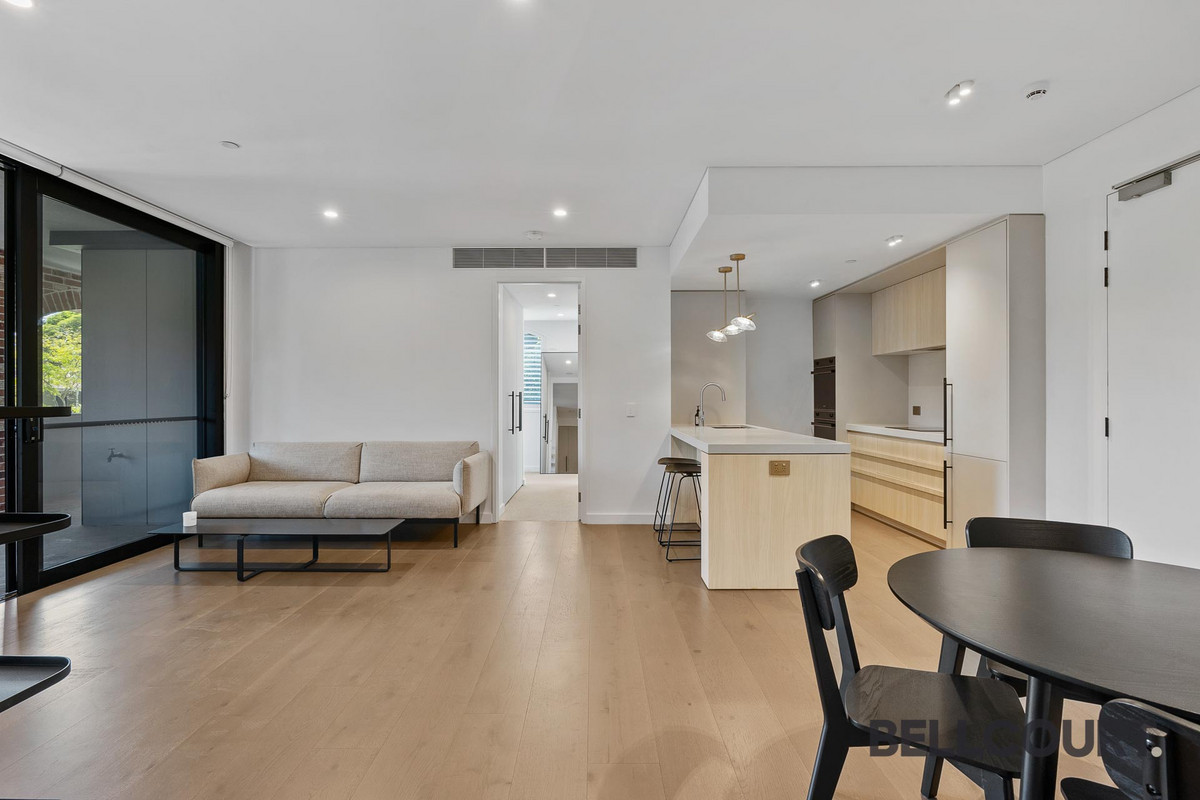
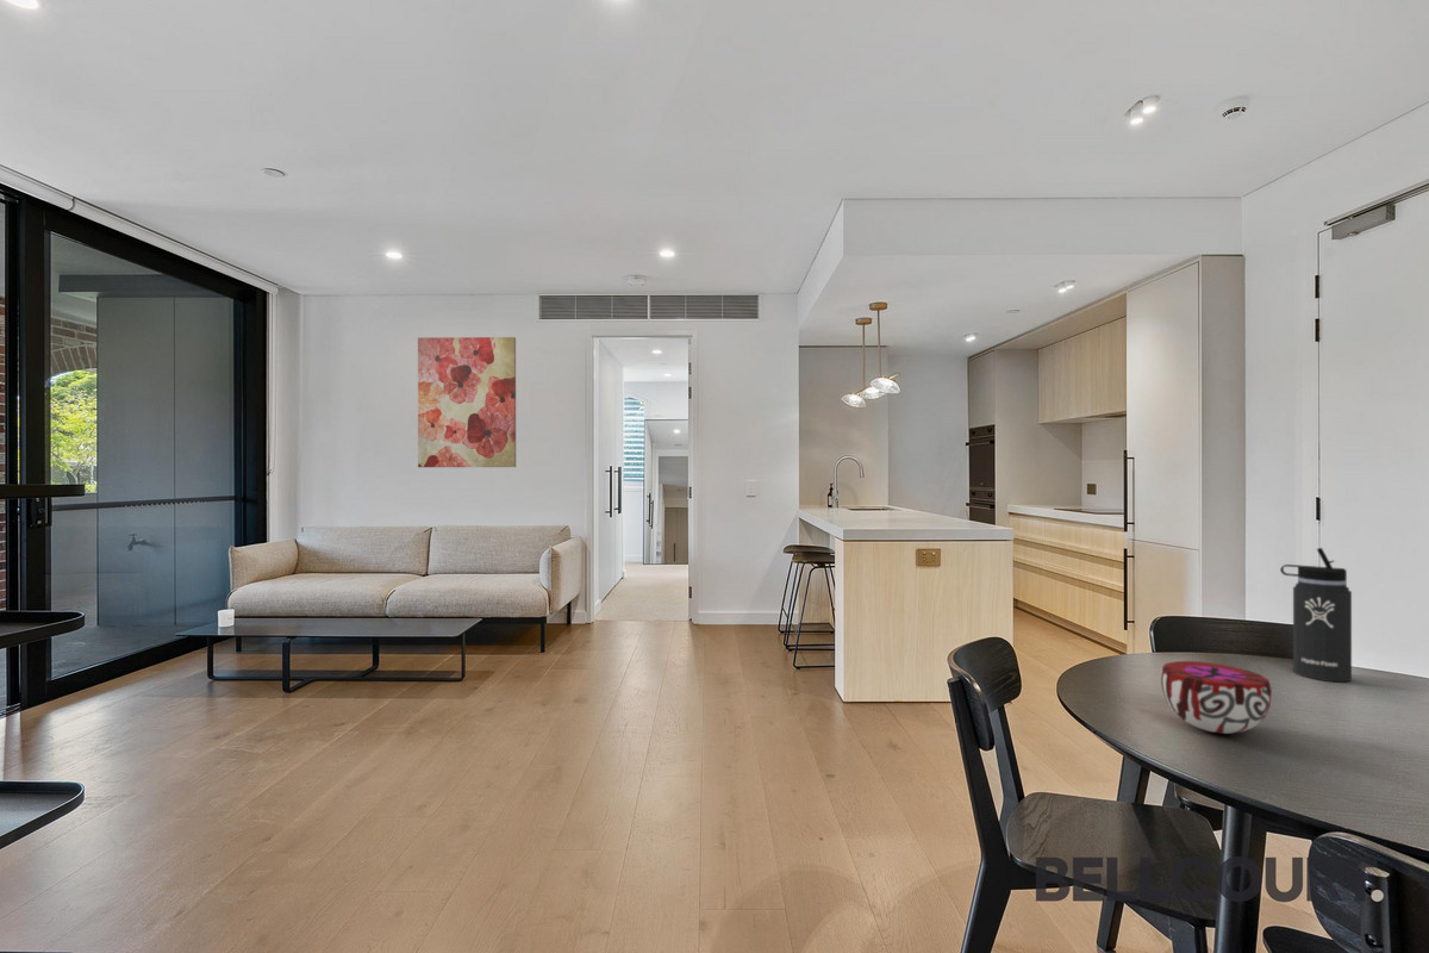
+ thermos bottle [1279,547,1353,683]
+ wall art [417,336,517,468]
+ decorative bowl [1160,660,1273,735]
